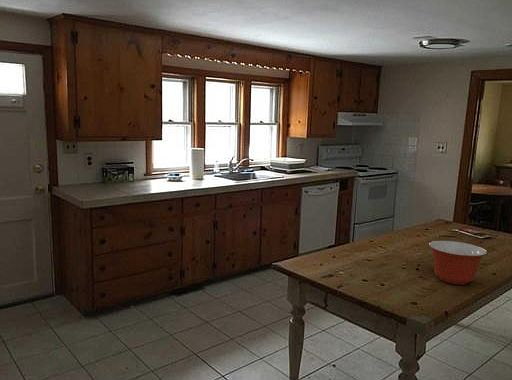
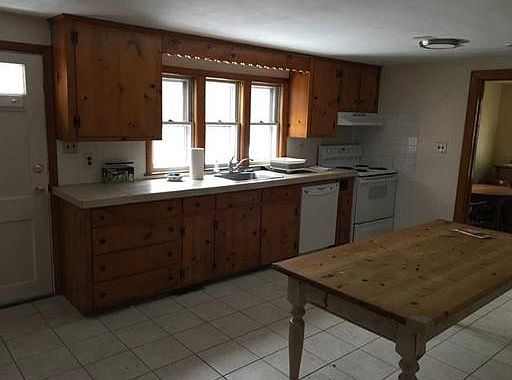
- mixing bowl [428,240,488,286]
